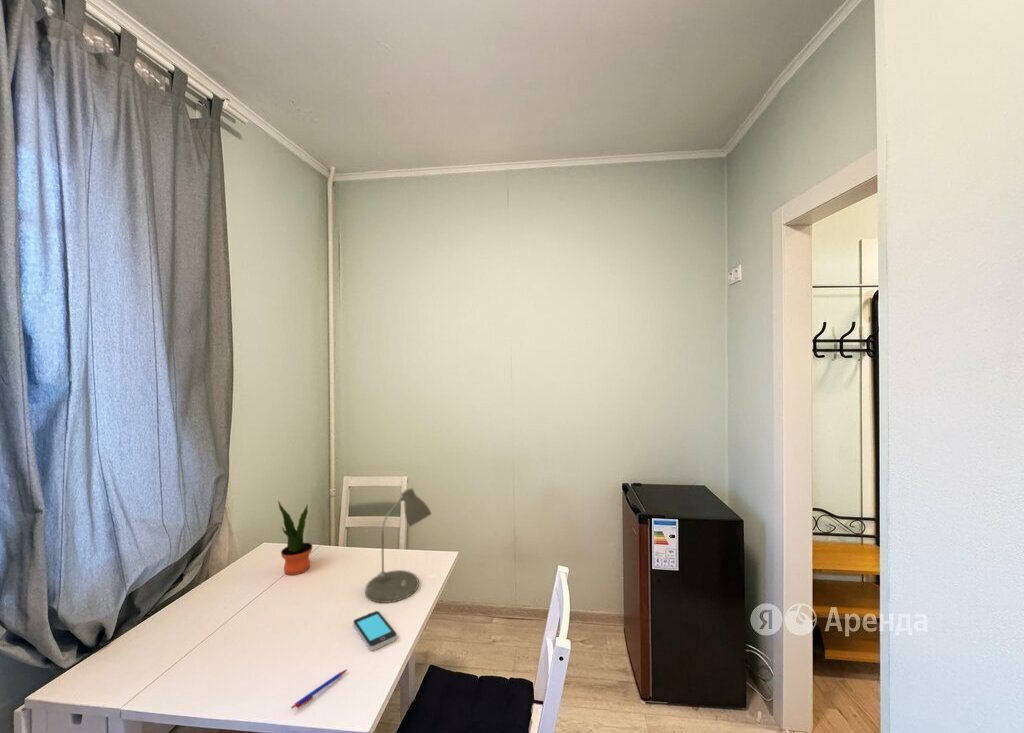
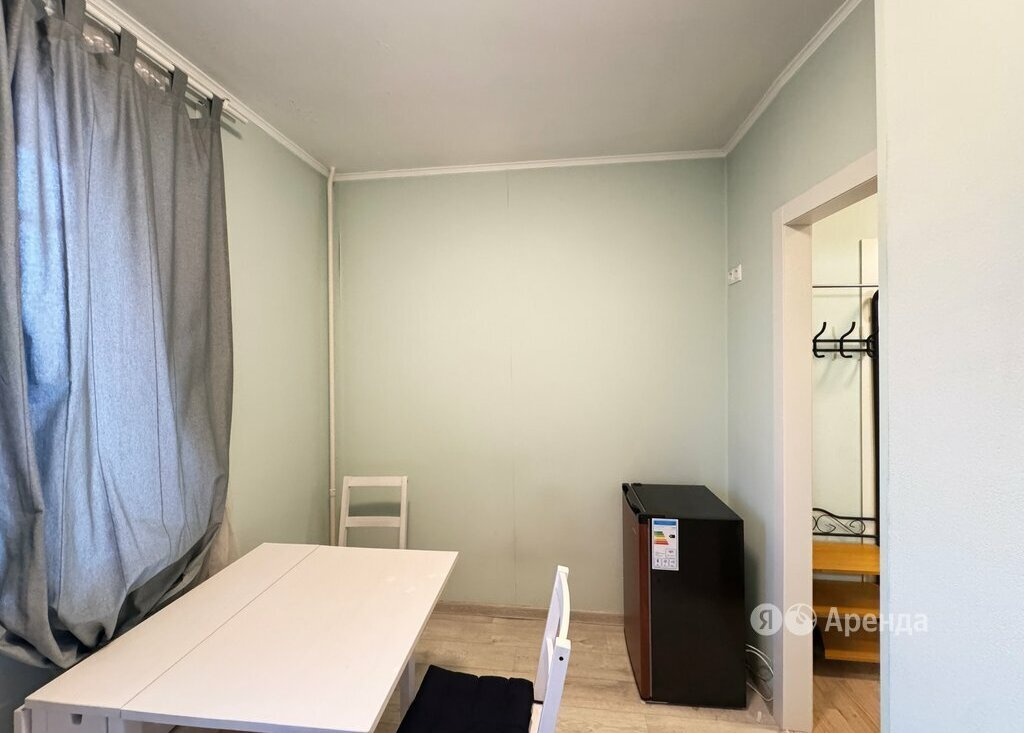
- potted plant [277,500,313,576]
- pen [290,668,349,710]
- desk lamp [364,487,433,604]
- smartphone [352,610,398,652]
